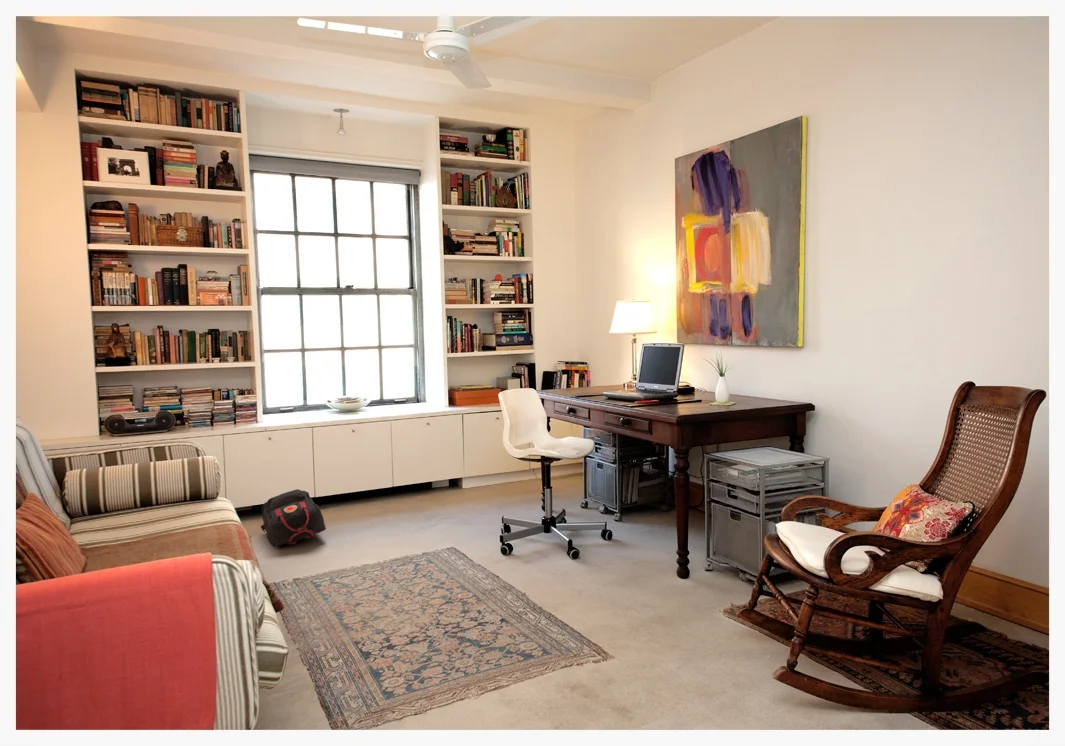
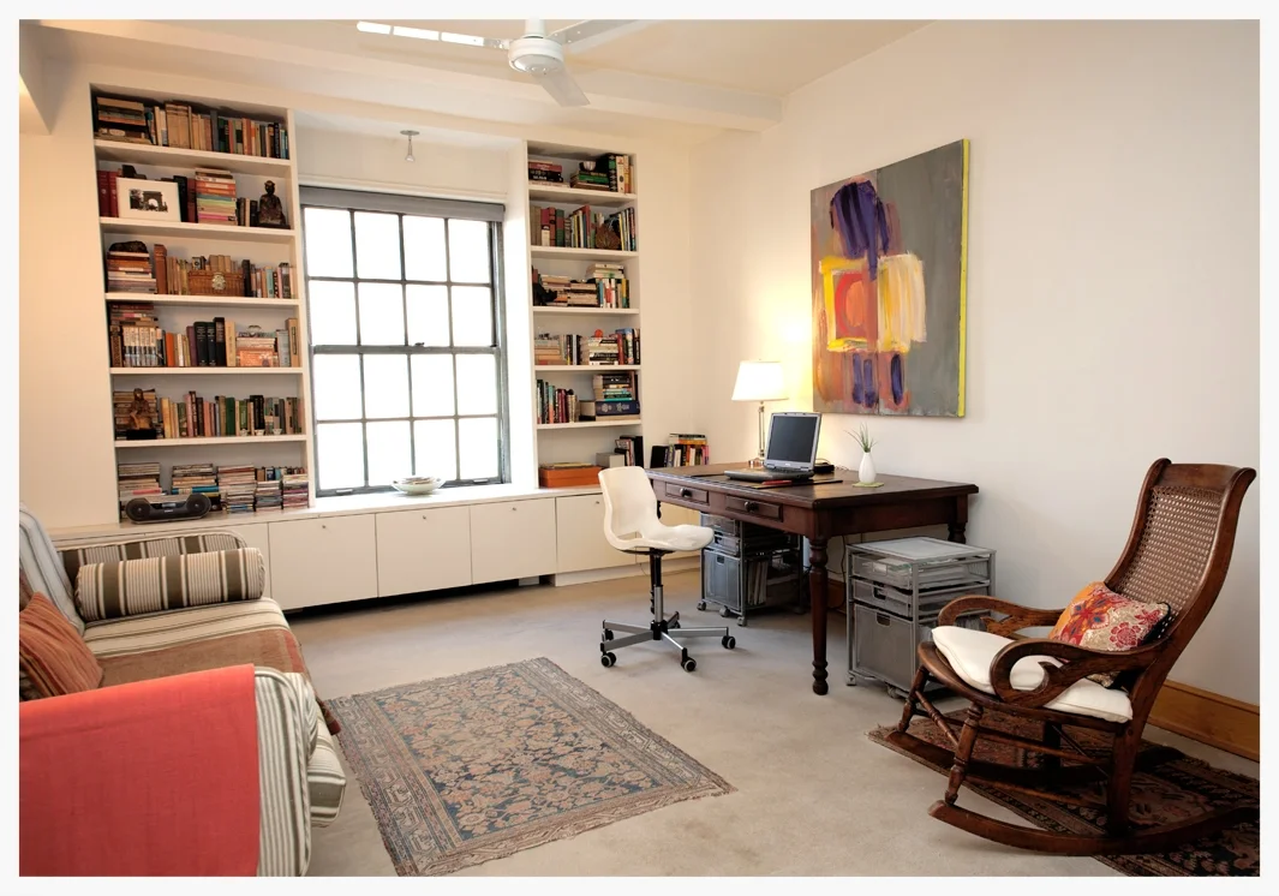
- backpack [260,488,327,548]
